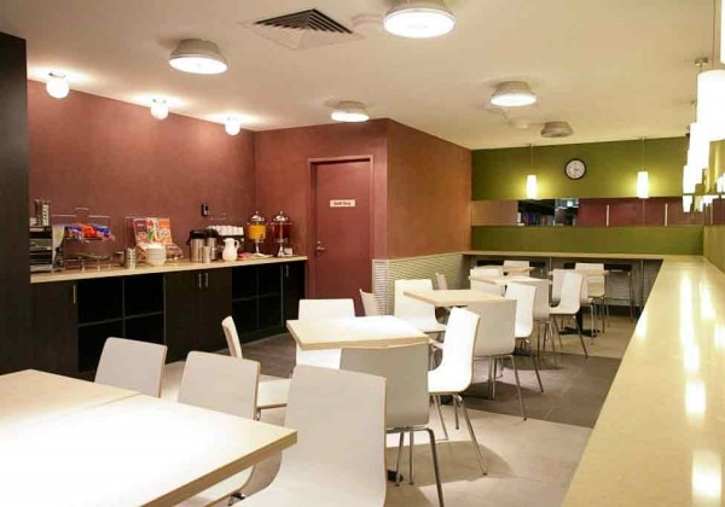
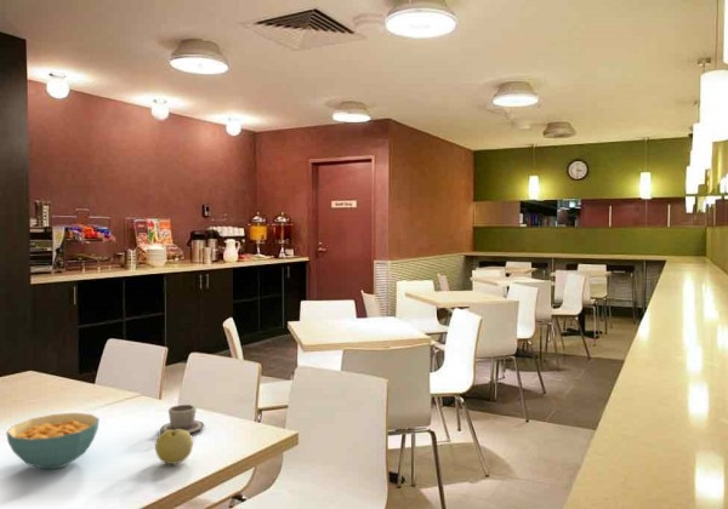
+ apple [154,429,194,465]
+ cereal bowl [5,412,101,470]
+ cup [159,404,206,434]
